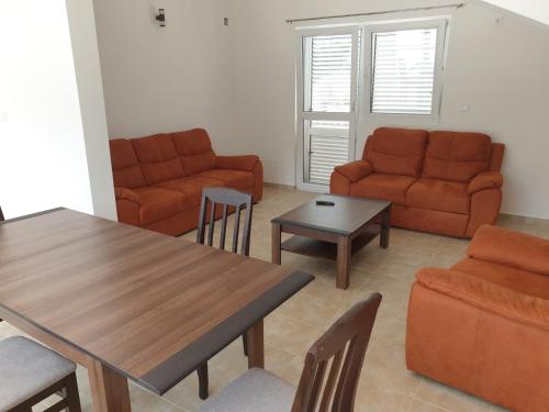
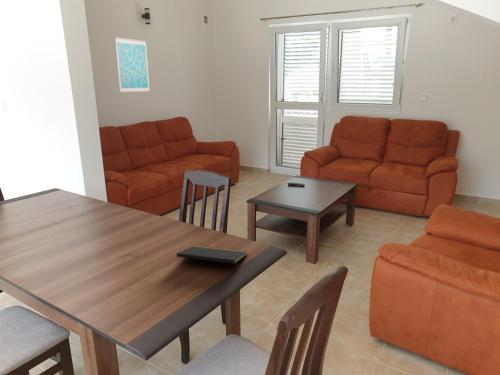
+ wall art [114,36,151,94]
+ notepad [175,244,249,272]
